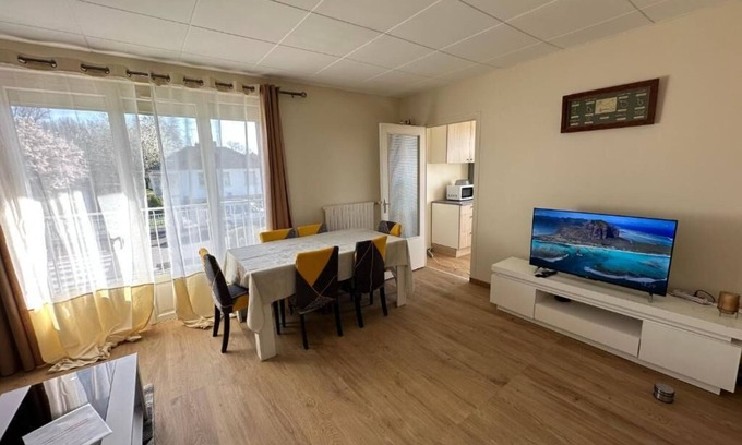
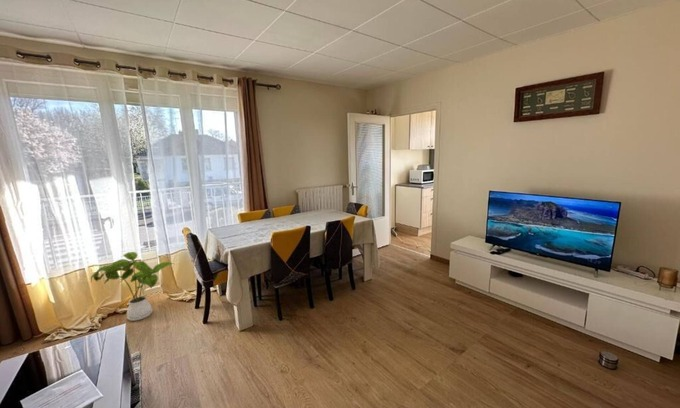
+ house plant [90,251,174,322]
